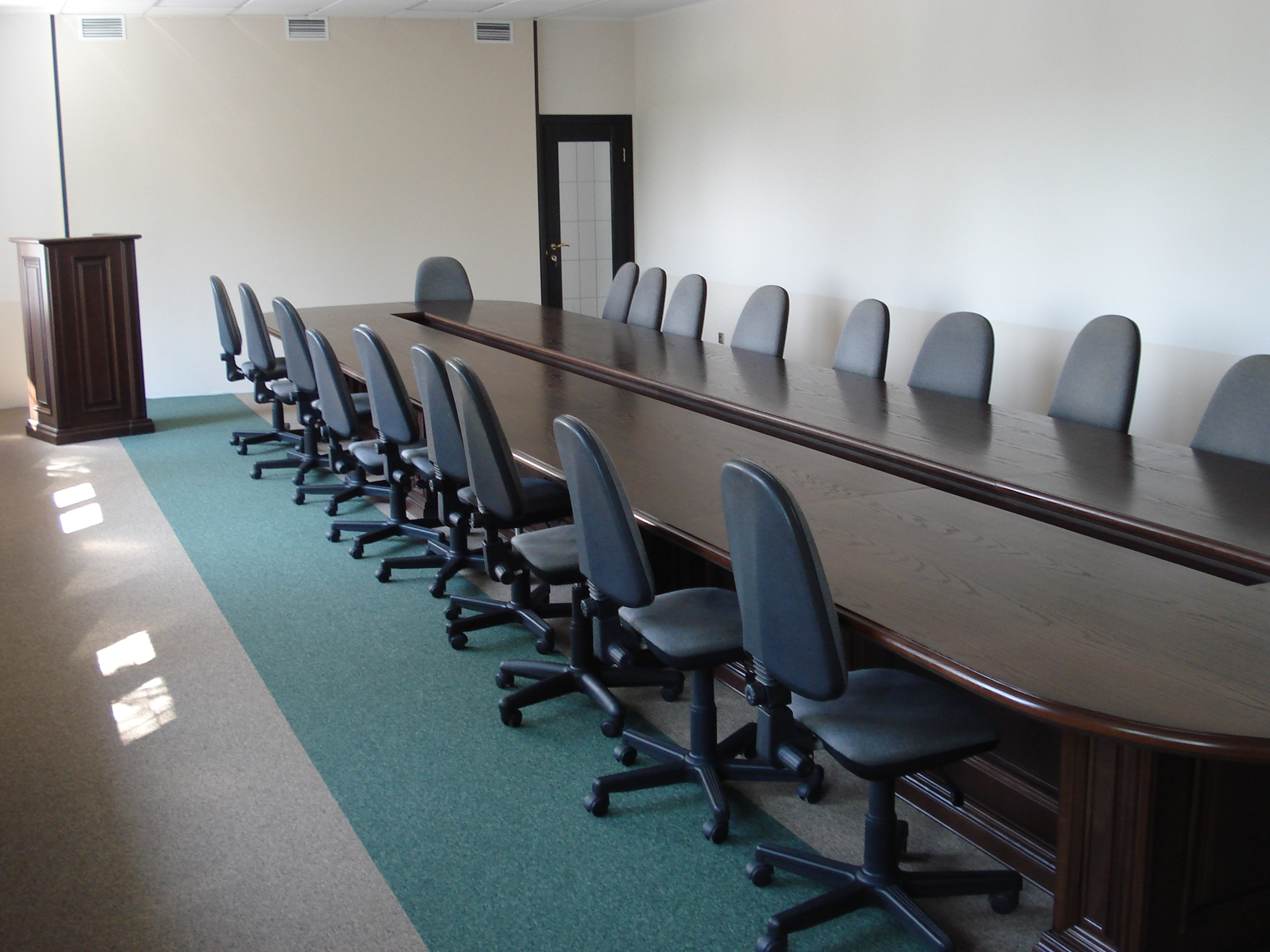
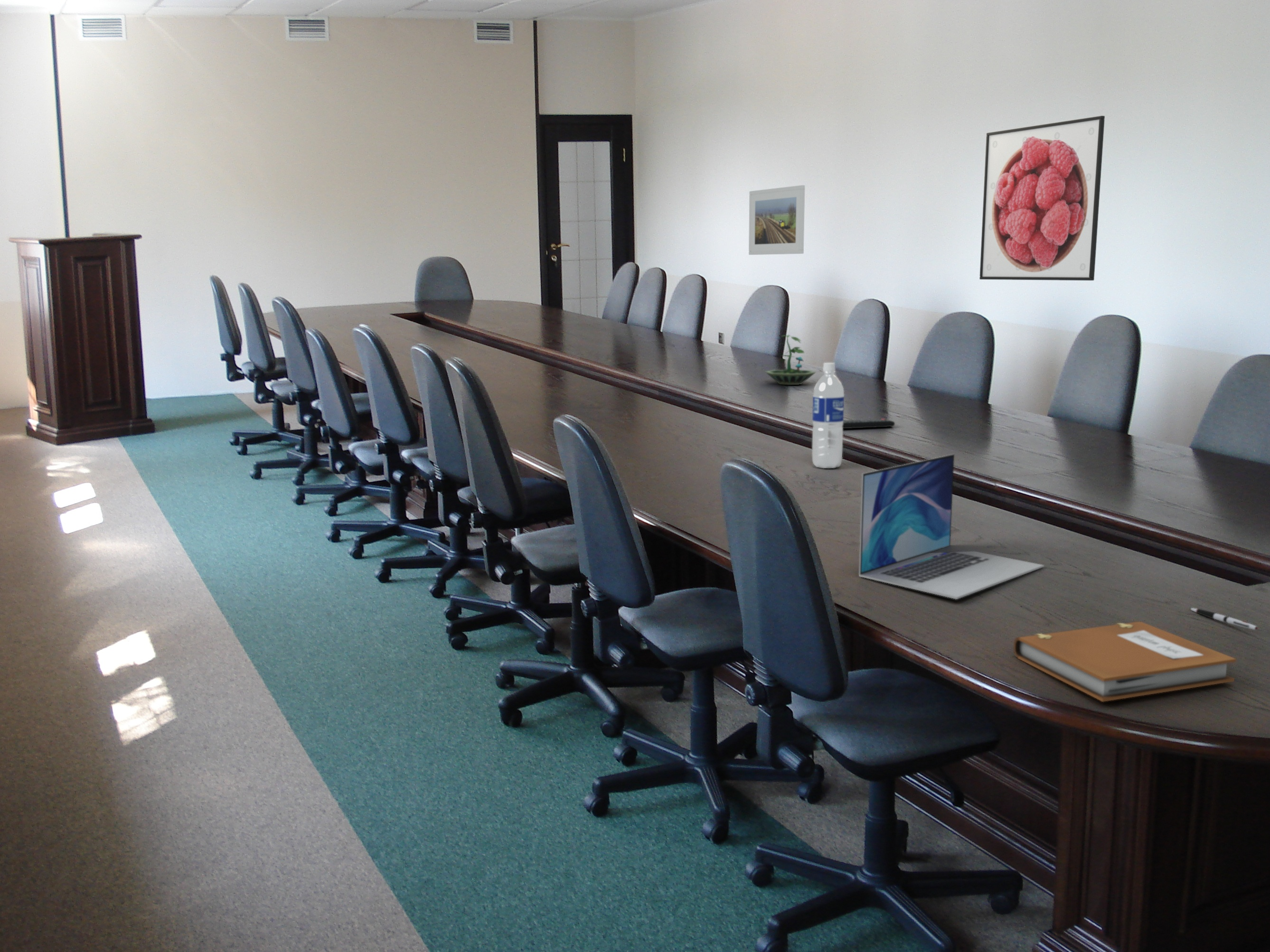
+ remote control [842,418,895,429]
+ water bottle [812,362,845,469]
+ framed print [748,185,805,255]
+ notebook [1013,621,1237,702]
+ terrarium [765,335,817,385]
+ laptop [858,454,1044,600]
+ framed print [979,115,1105,281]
+ pen [1189,607,1258,631]
